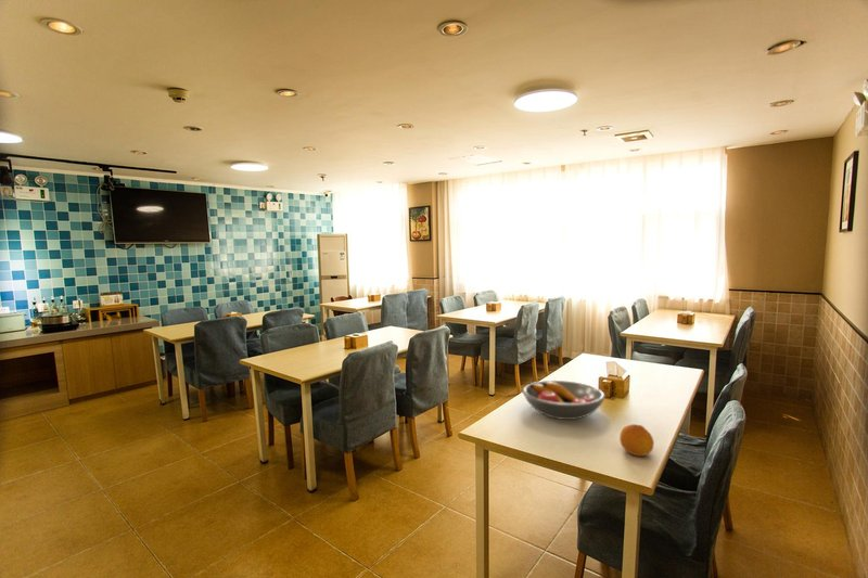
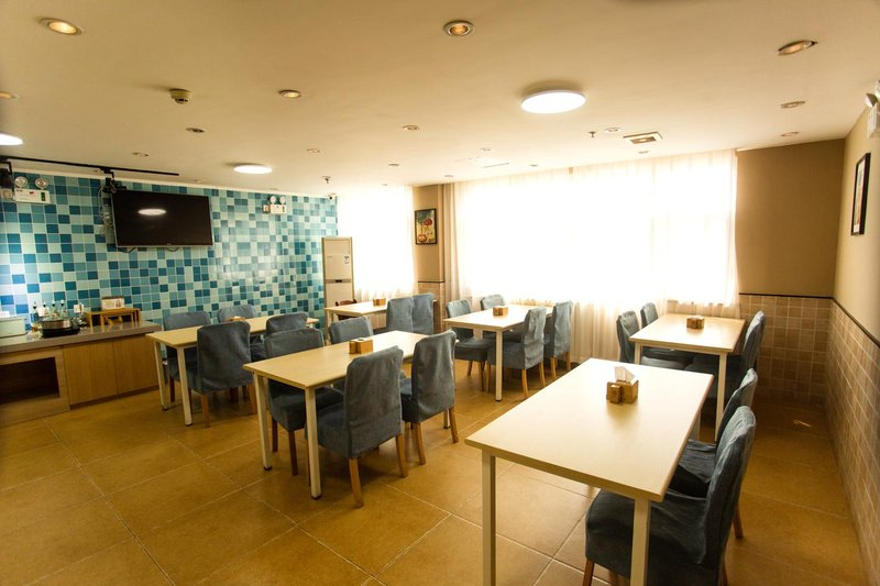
- fruit bowl [521,380,607,421]
- fruit [618,423,655,457]
